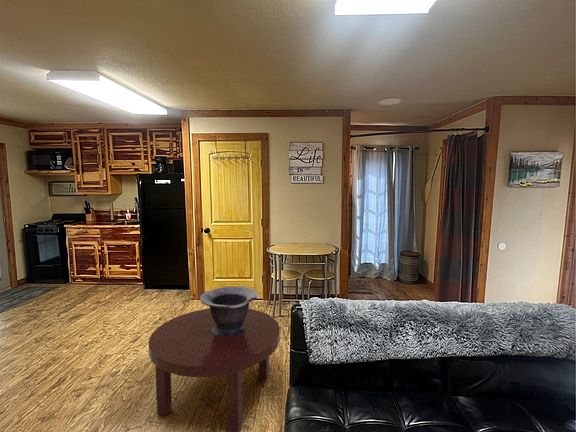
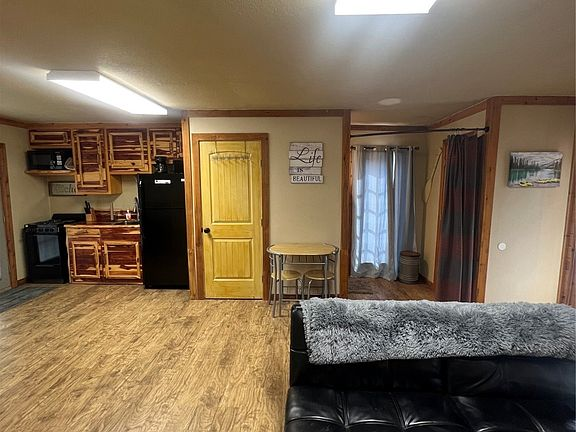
- decorative bowl [199,285,258,336]
- coffee table [148,307,281,432]
